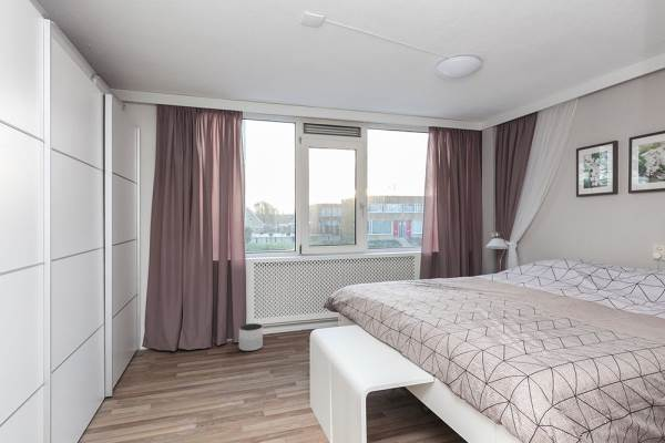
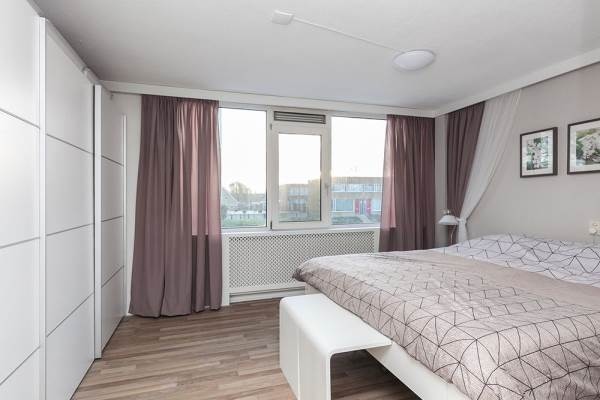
- planter [238,322,264,352]
